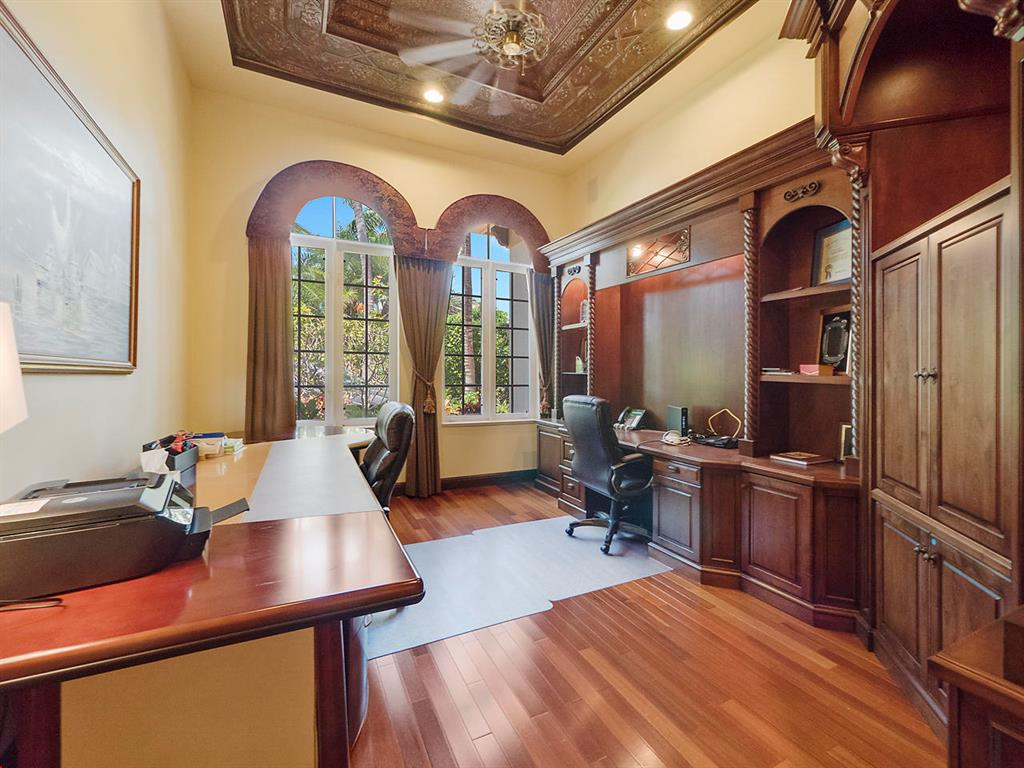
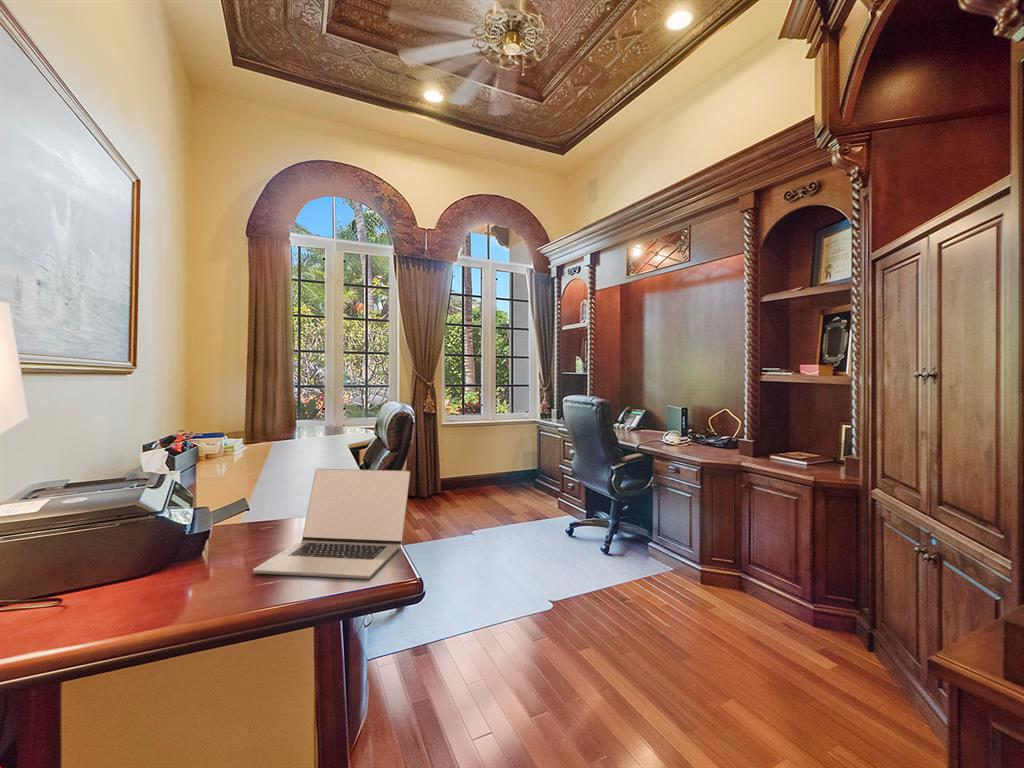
+ laptop [252,468,411,580]
